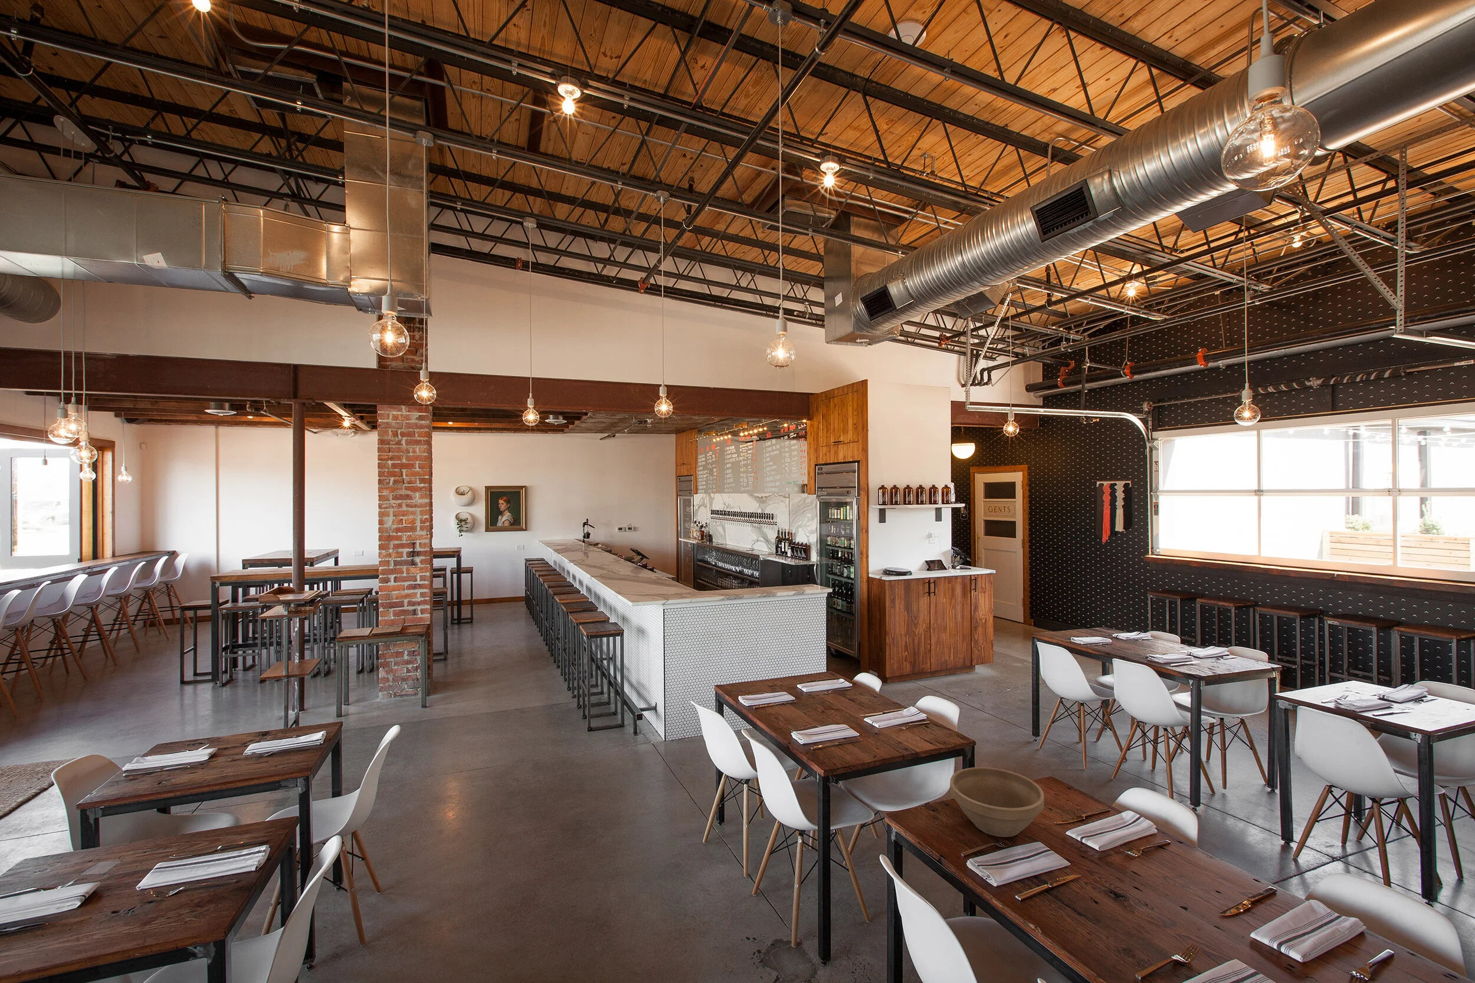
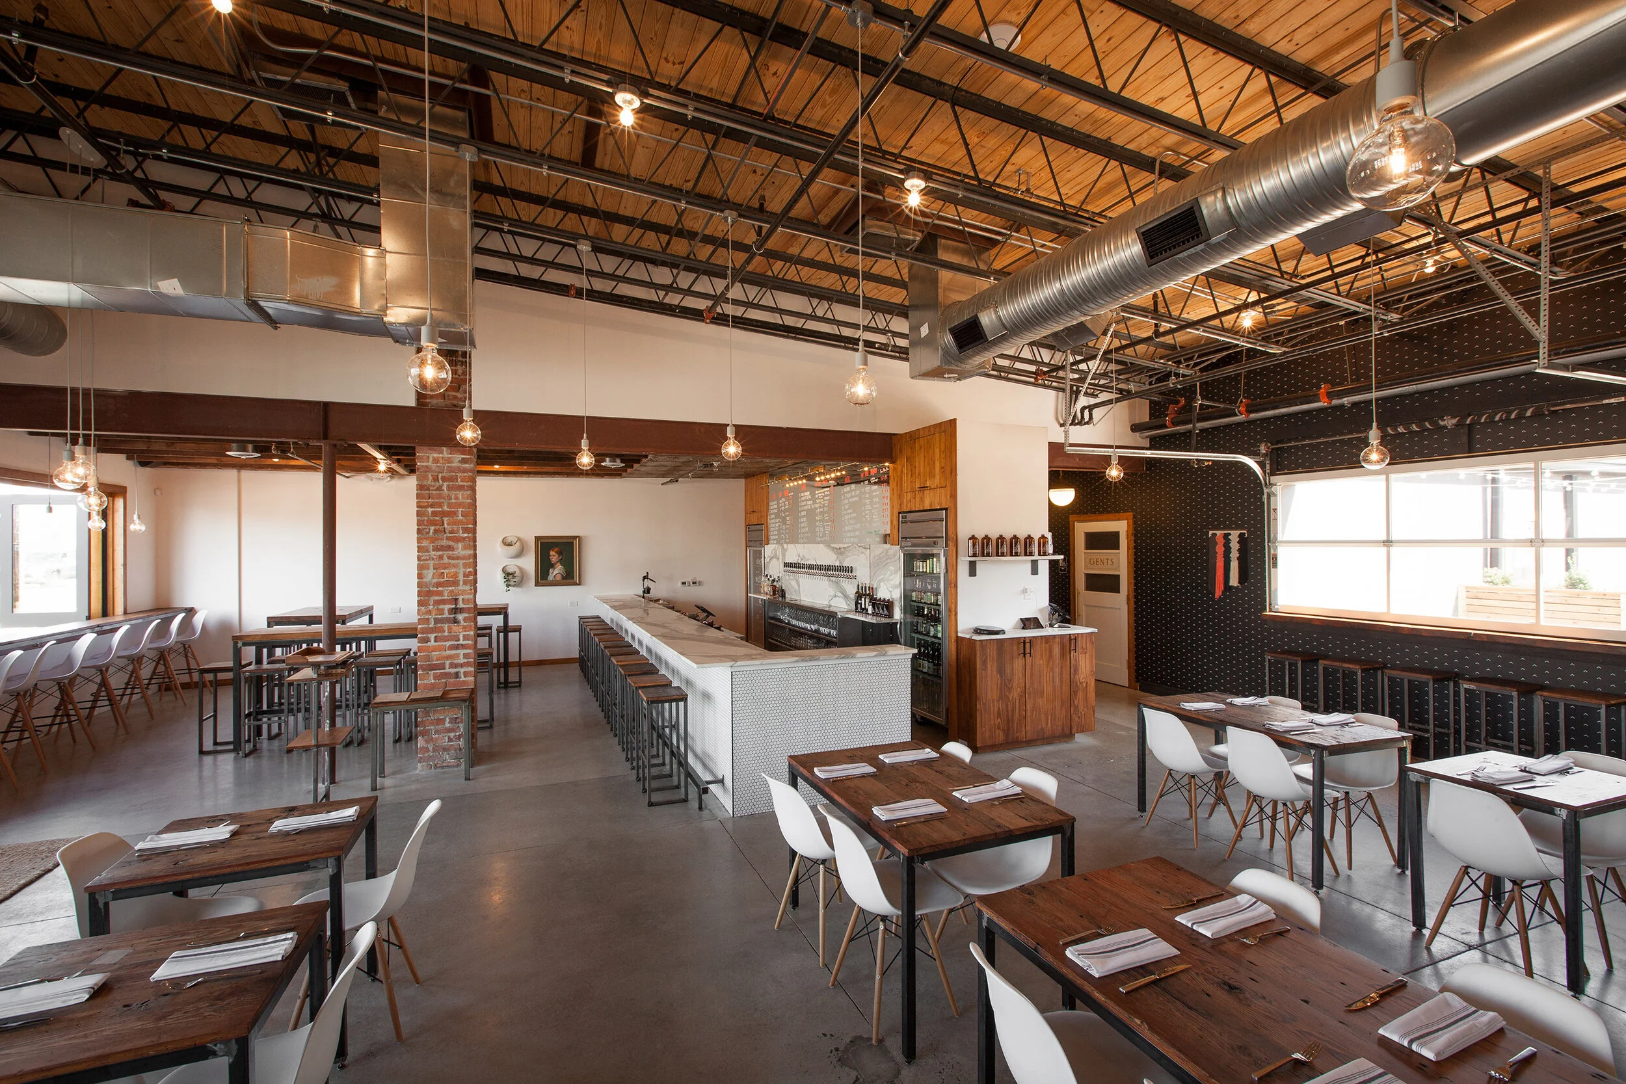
- flower pot [949,767,1045,837]
